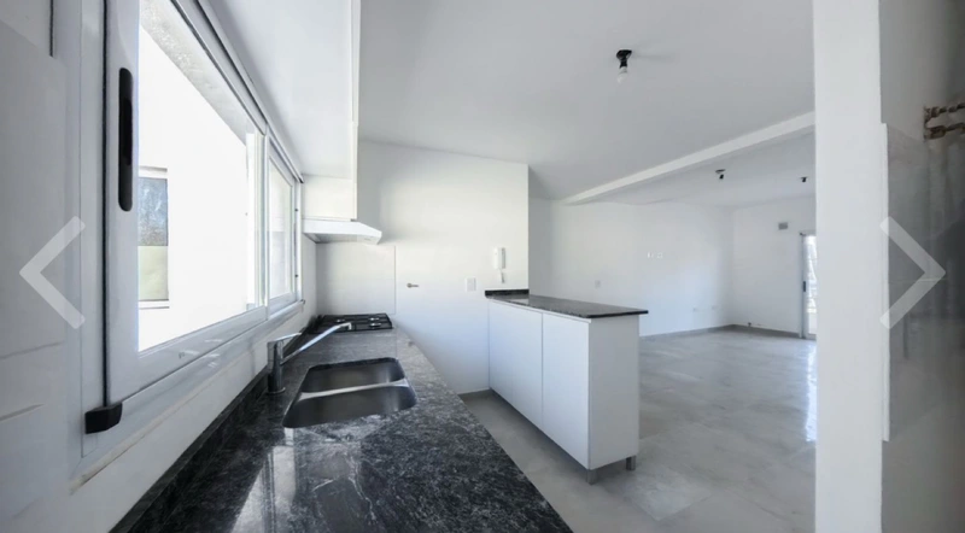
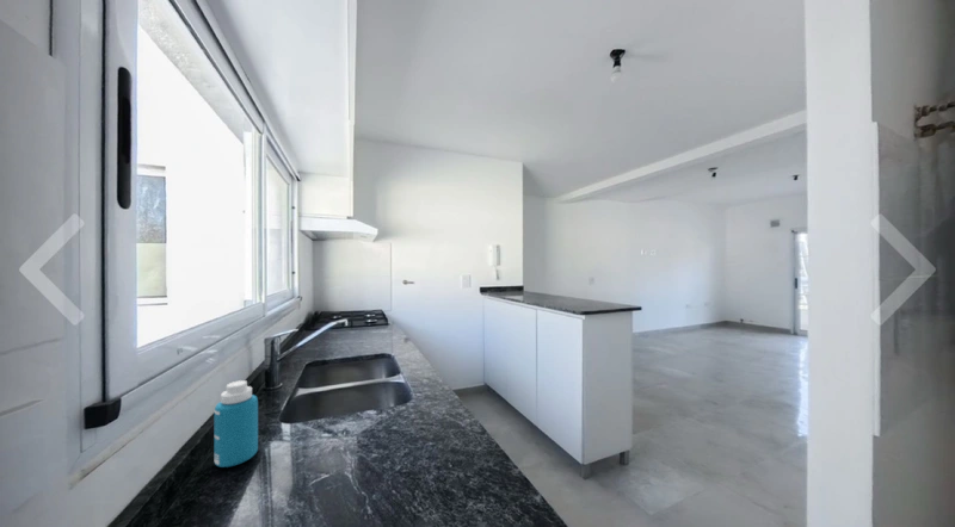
+ bottle [214,379,259,469]
